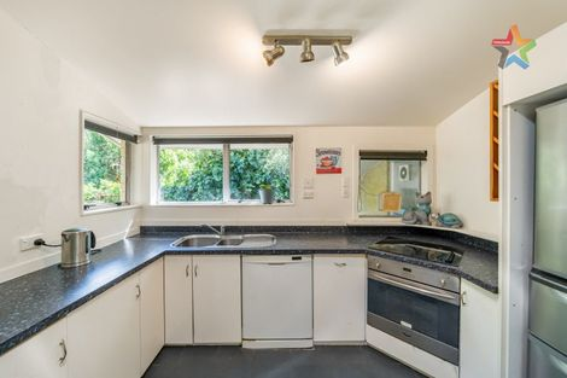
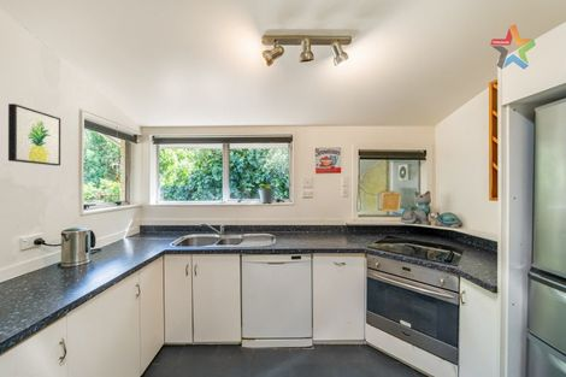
+ wall art [7,102,61,166]
